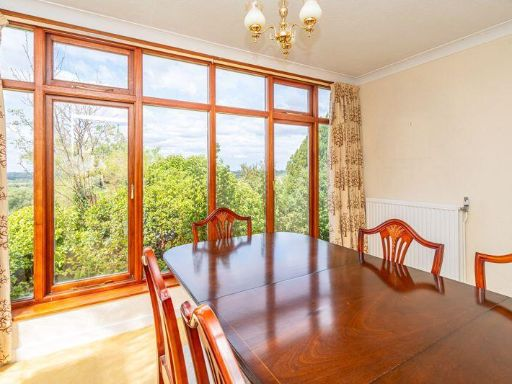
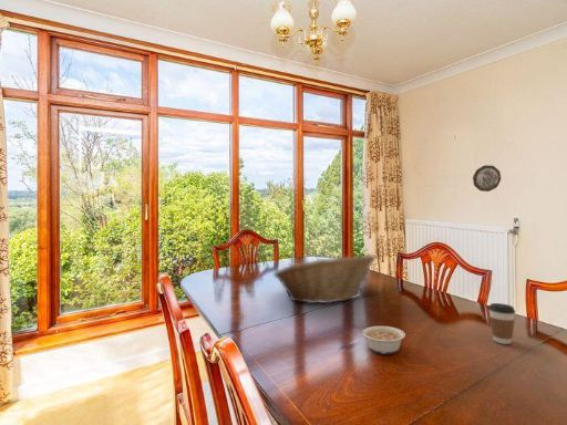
+ fruit basket [272,253,377,304]
+ decorative plate [472,164,502,193]
+ legume [353,325,406,355]
+ coffee cup [487,302,516,345]
